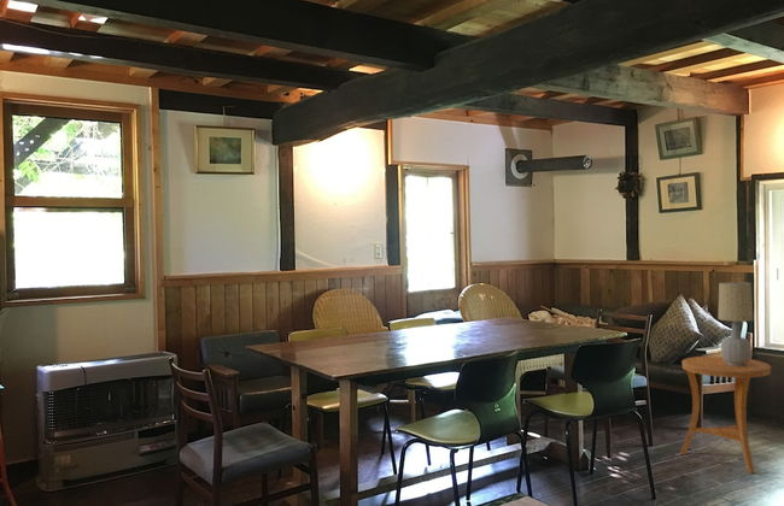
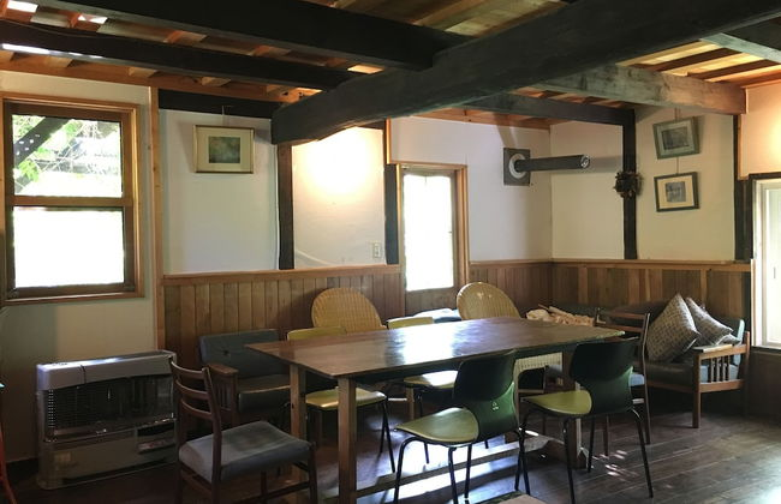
- table lamp [716,281,754,366]
- side table [679,355,772,475]
